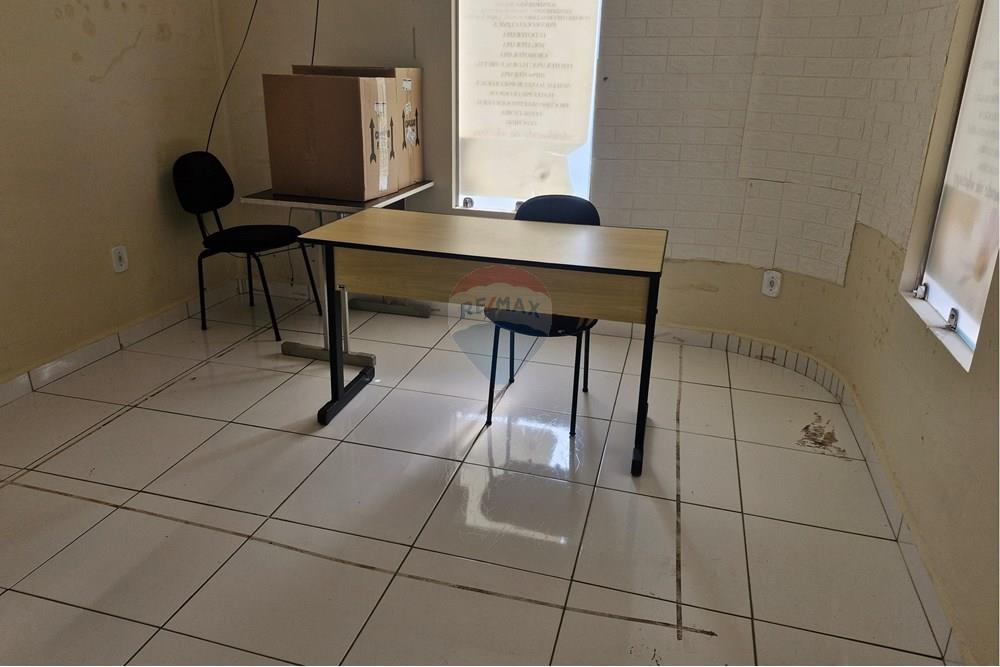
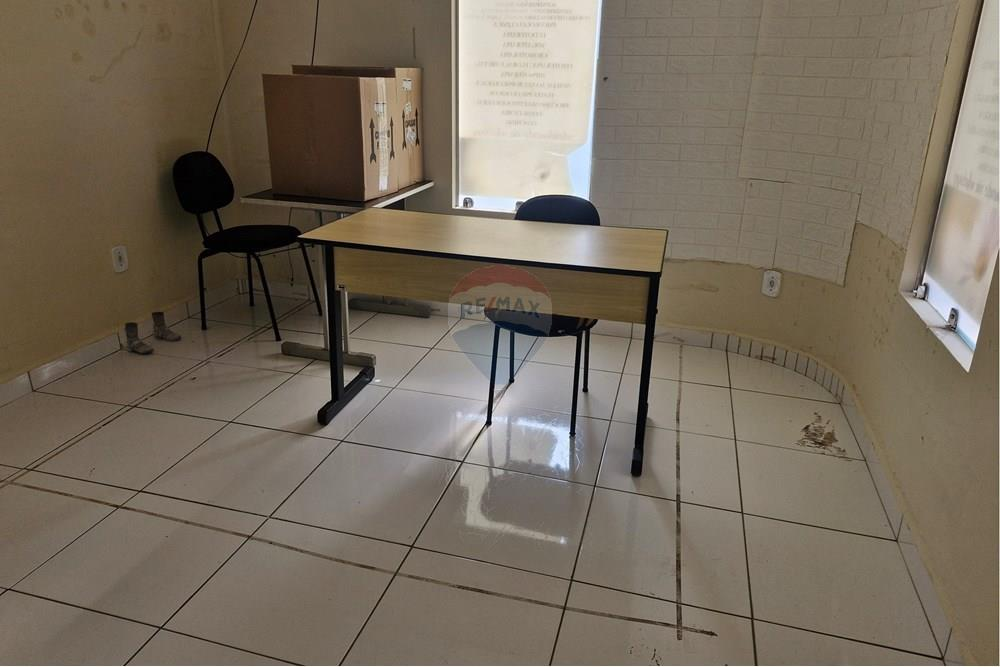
+ boots [123,311,182,355]
